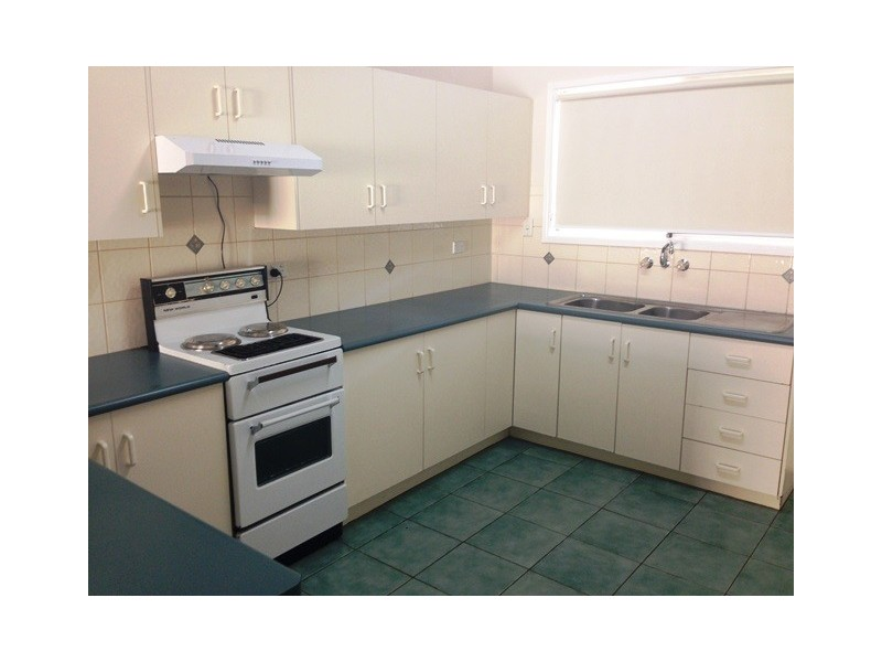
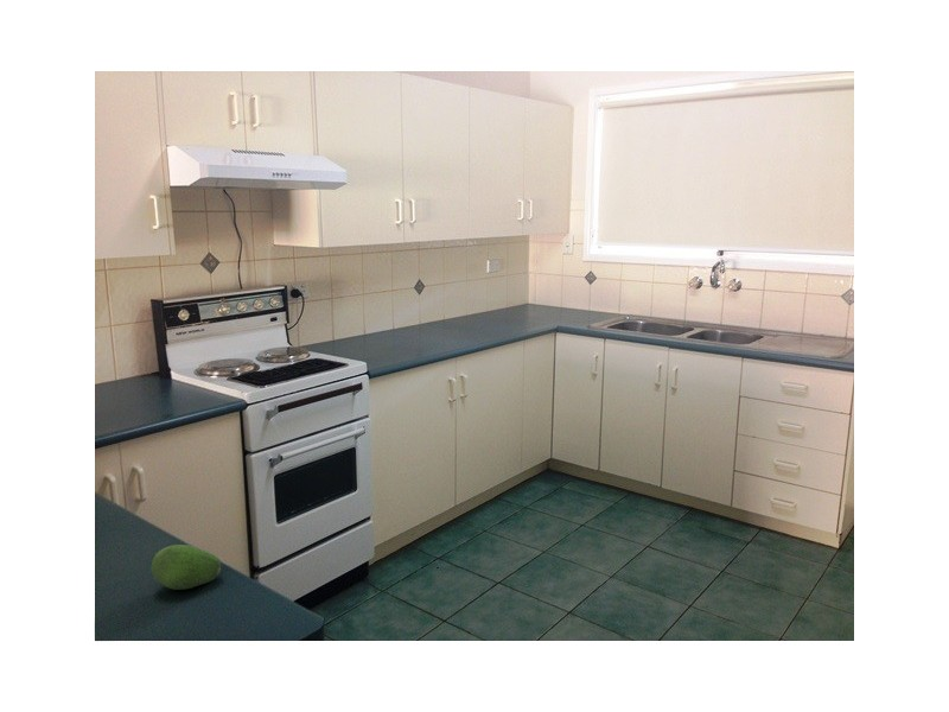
+ fruit [149,543,222,591]
